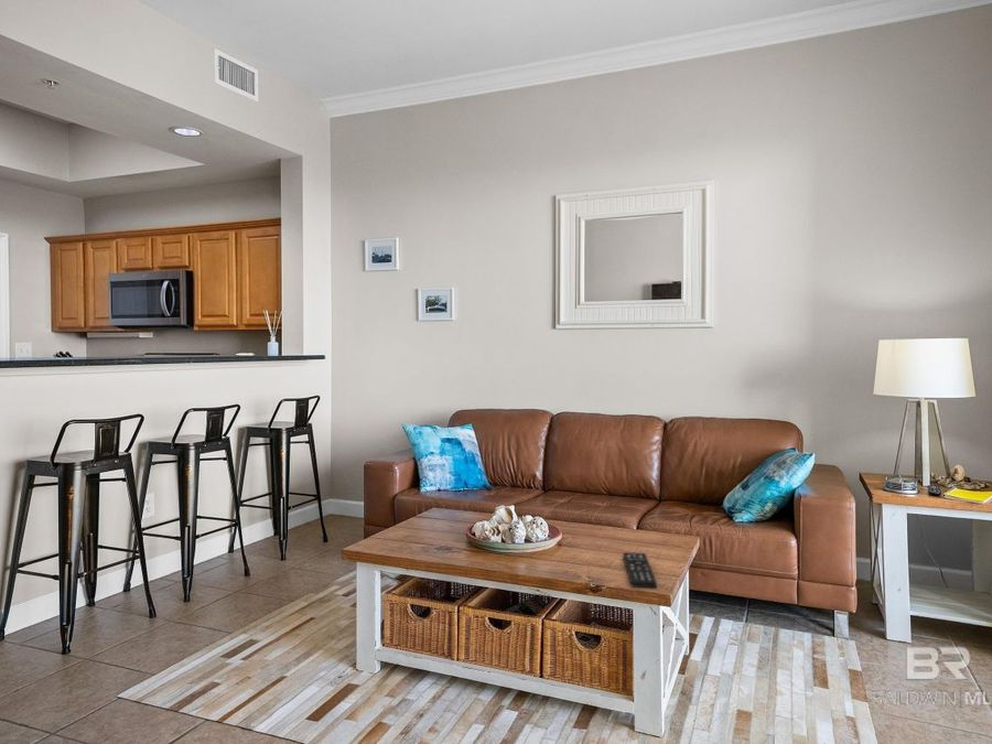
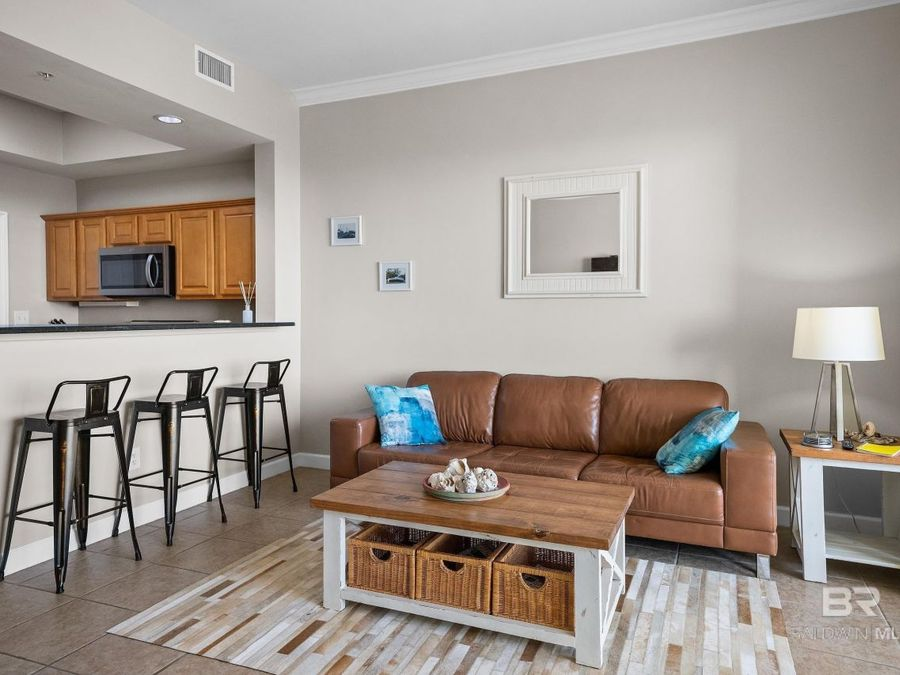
- remote control [622,551,658,589]
